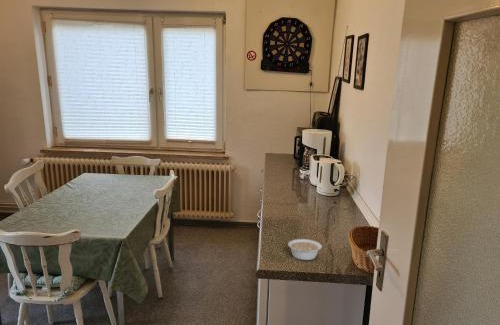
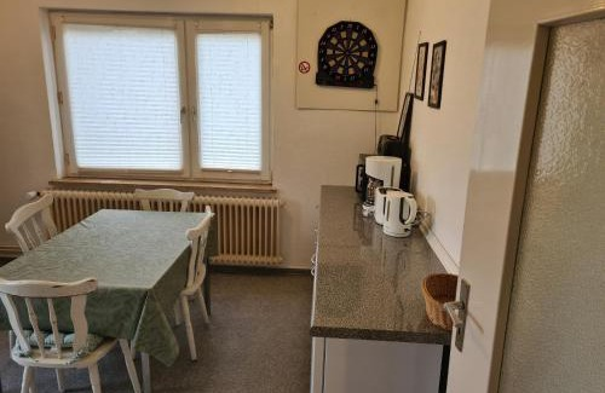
- legume [287,238,323,261]
